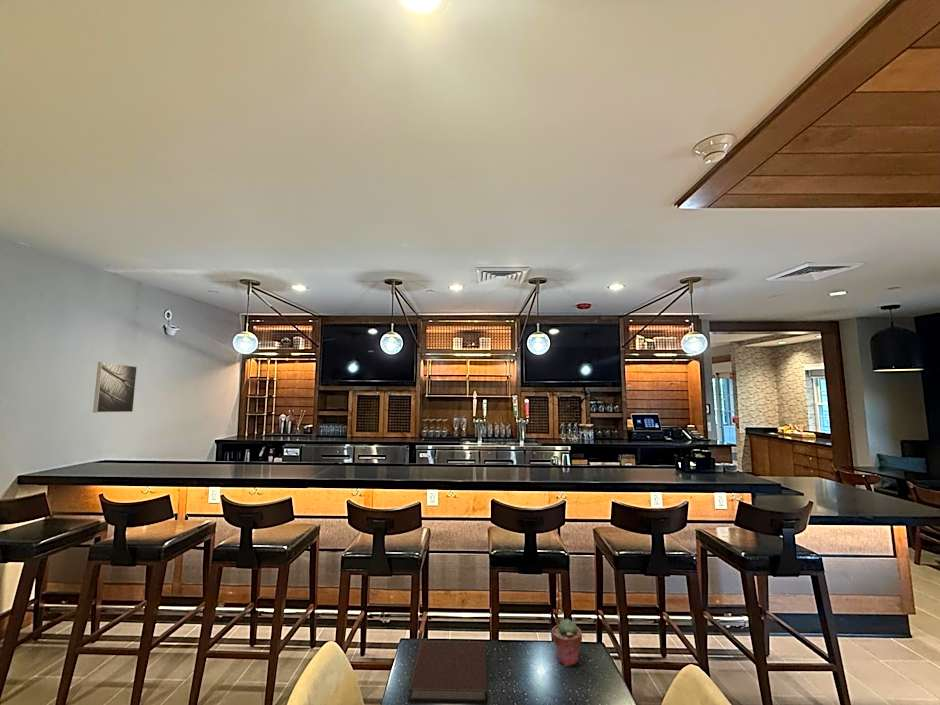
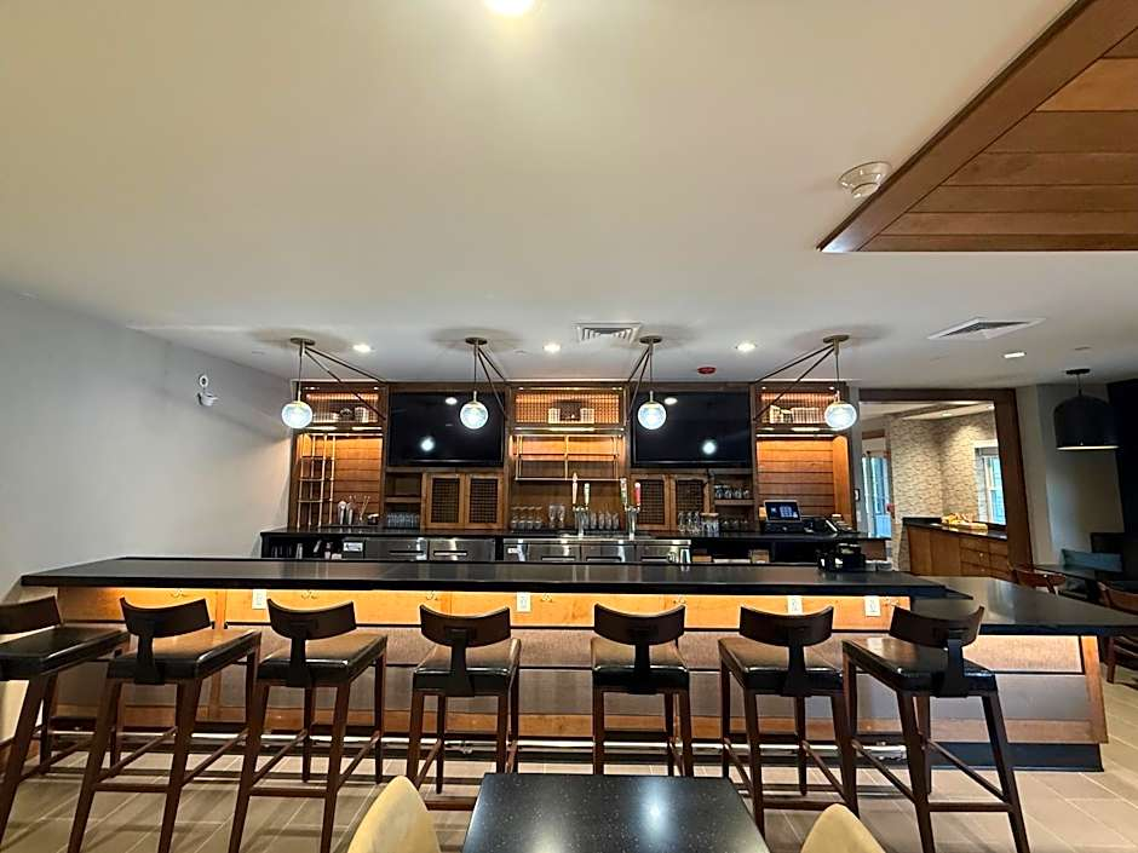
- notebook [407,640,488,705]
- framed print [92,361,138,413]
- potted succulent [550,618,583,667]
